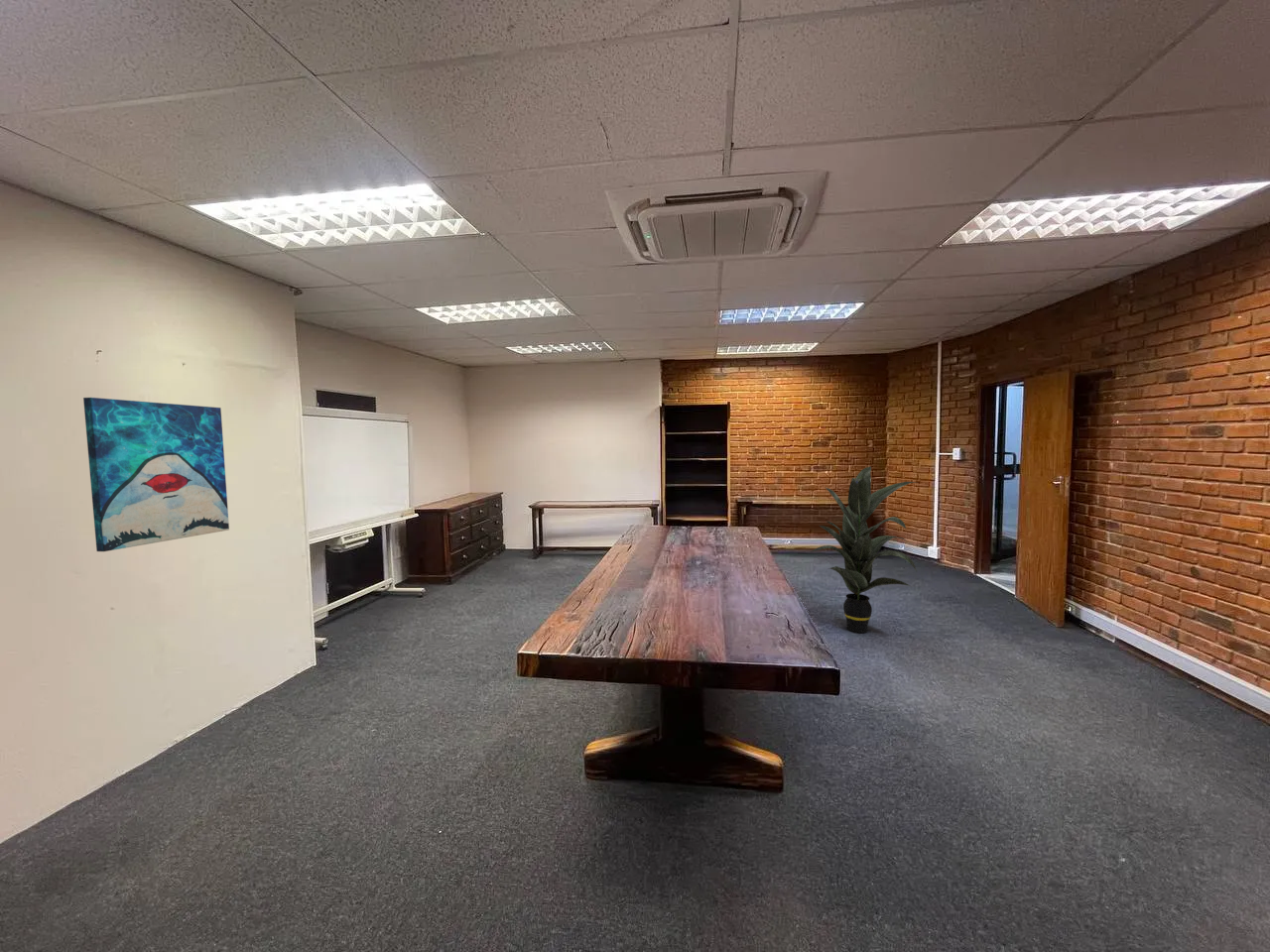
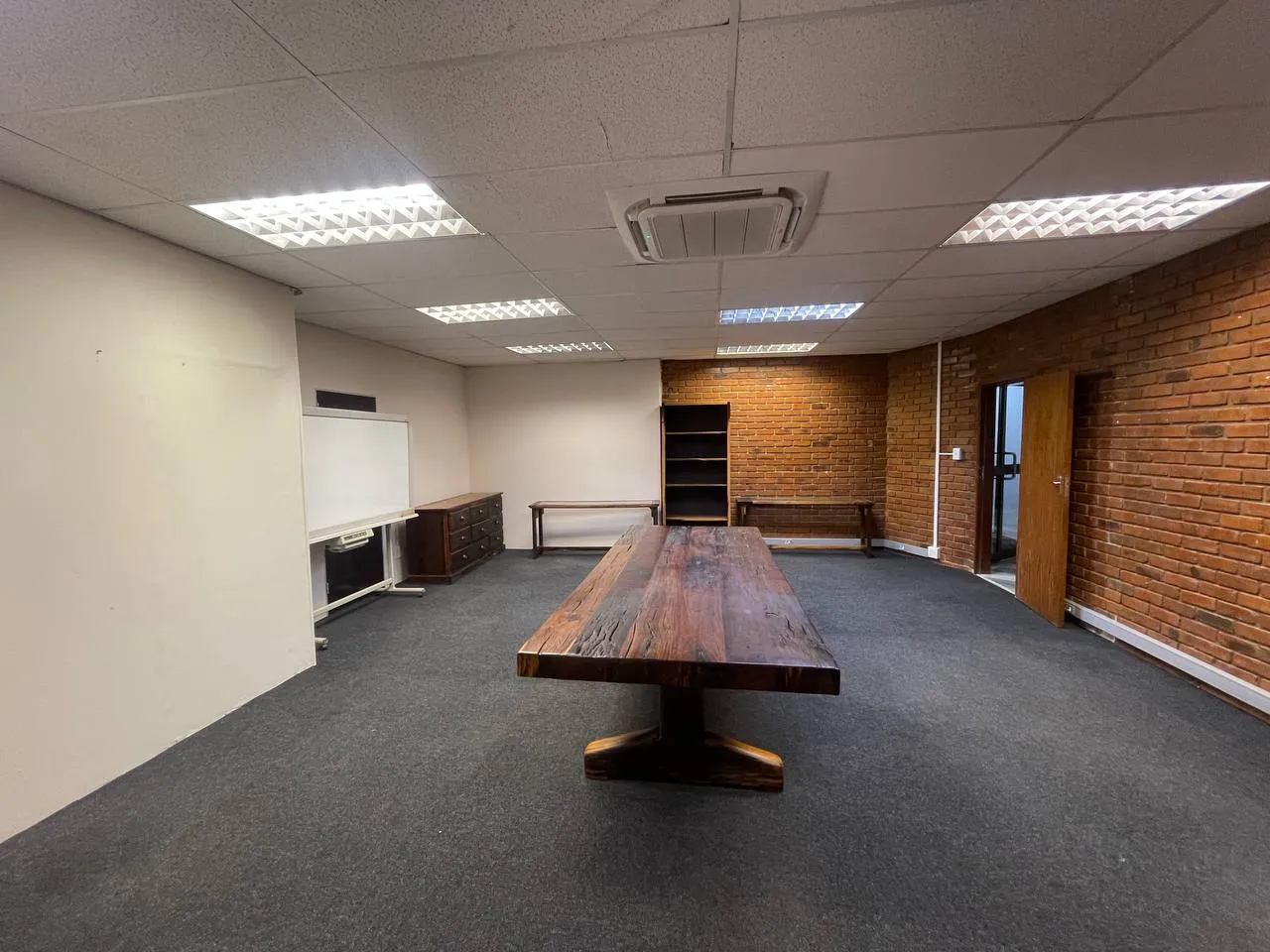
- indoor plant [810,465,919,634]
- wall art [82,397,230,552]
